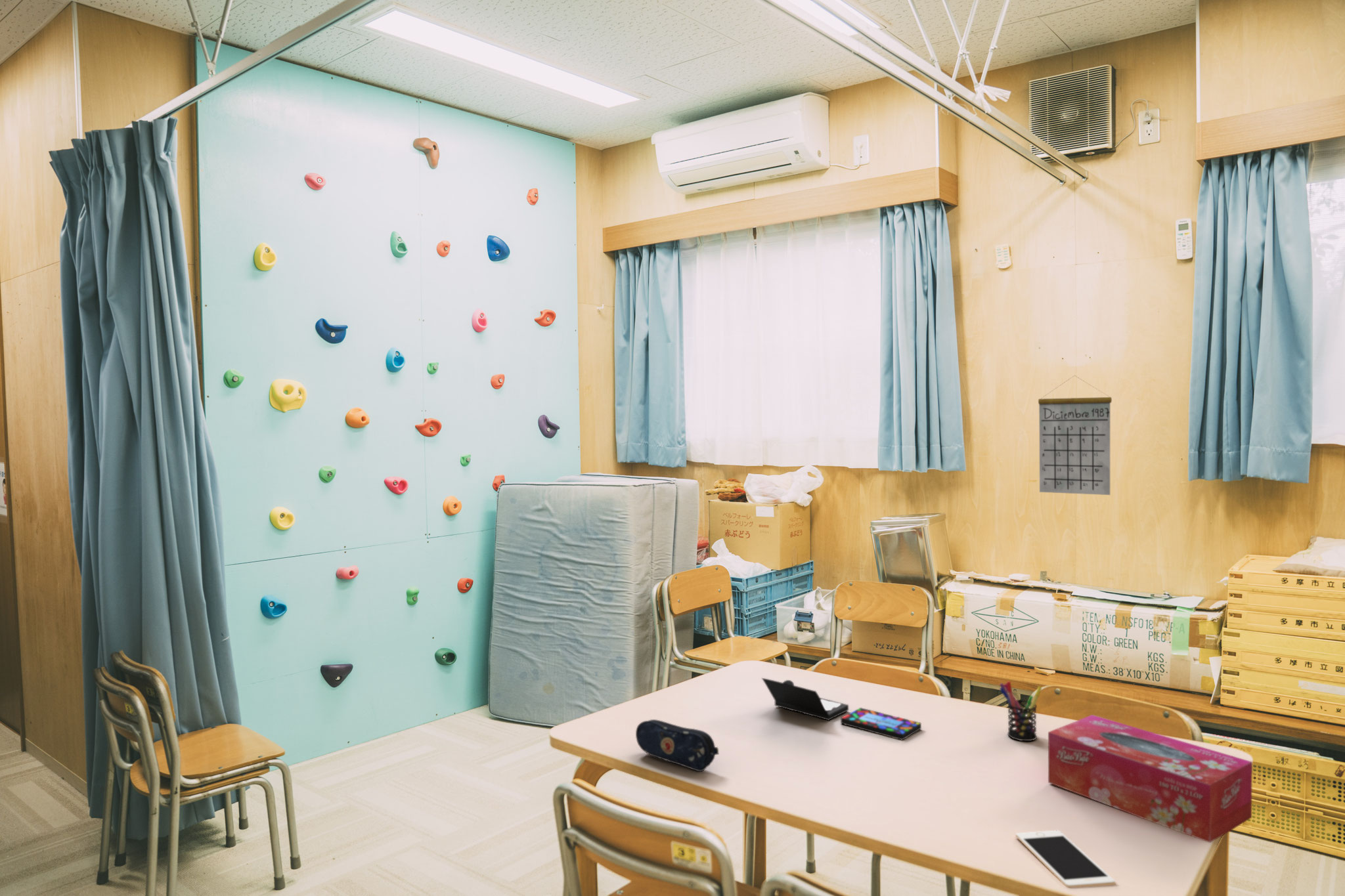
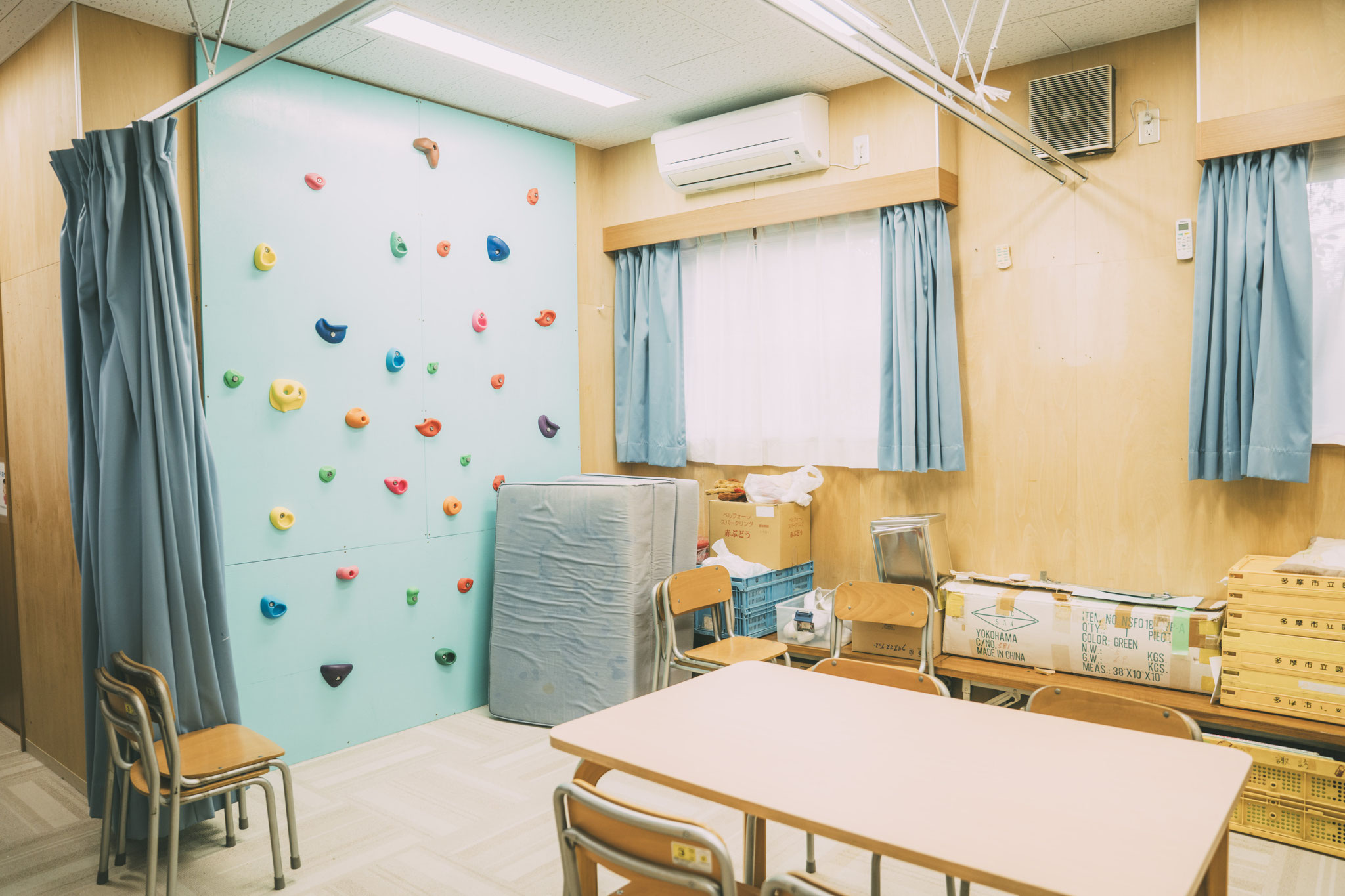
- calendar [1038,375,1113,496]
- tissue box [1047,714,1253,843]
- pencil case [635,719,719,772]
- cell phone [1015,830,1116,888]
- pen holder [999,681,1043,742]
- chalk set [761,677,922,740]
